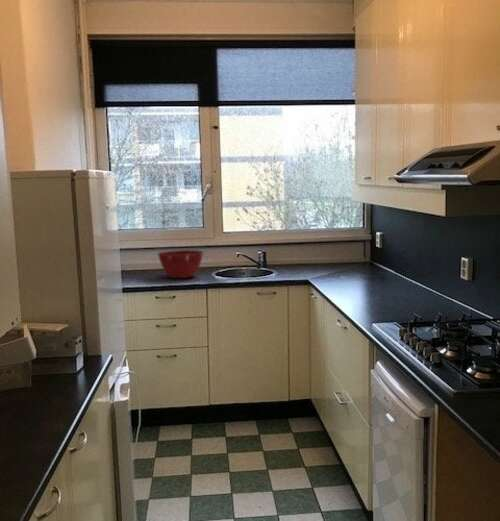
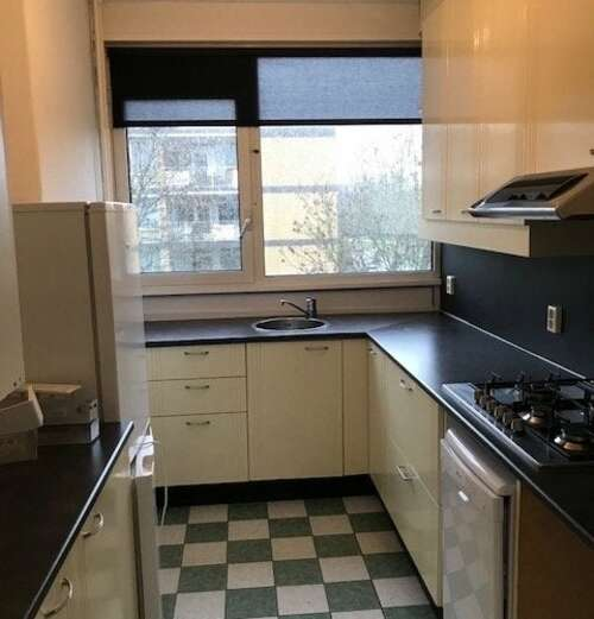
- mixing bowl [157,249,204,279]
